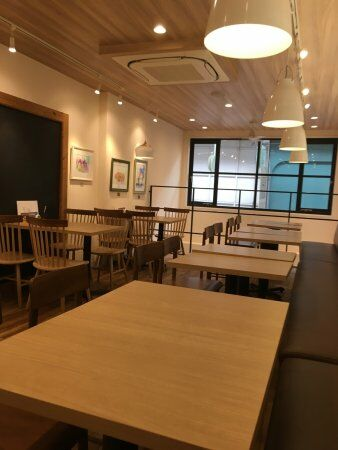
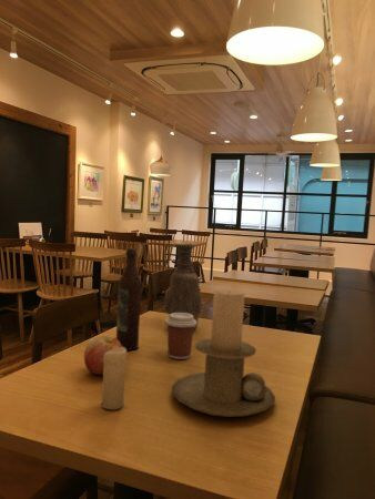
+ wine bottle [115,247,142,352]
+ candle [101,337,128,410]
+ candle holder [171,289,276,418]
+ coffee cup [164,313,196,360]
+ apple [83,335,122,376]
+ vase [163,243,203,330]
